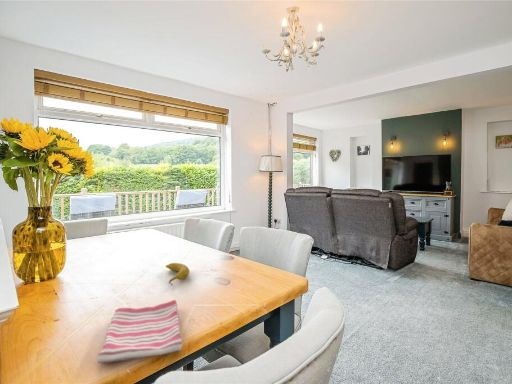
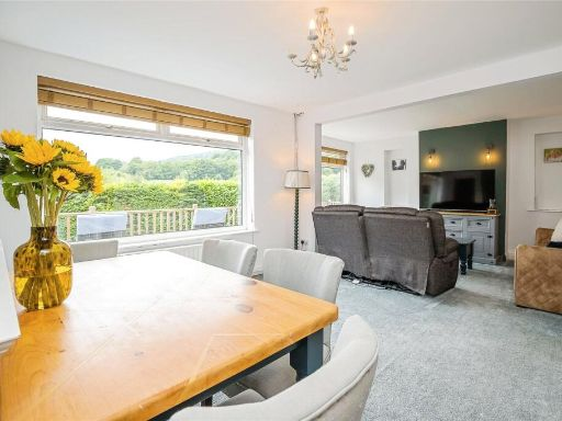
- fruit [165,262,190,286]
- dish towel [96,299,183,364]
